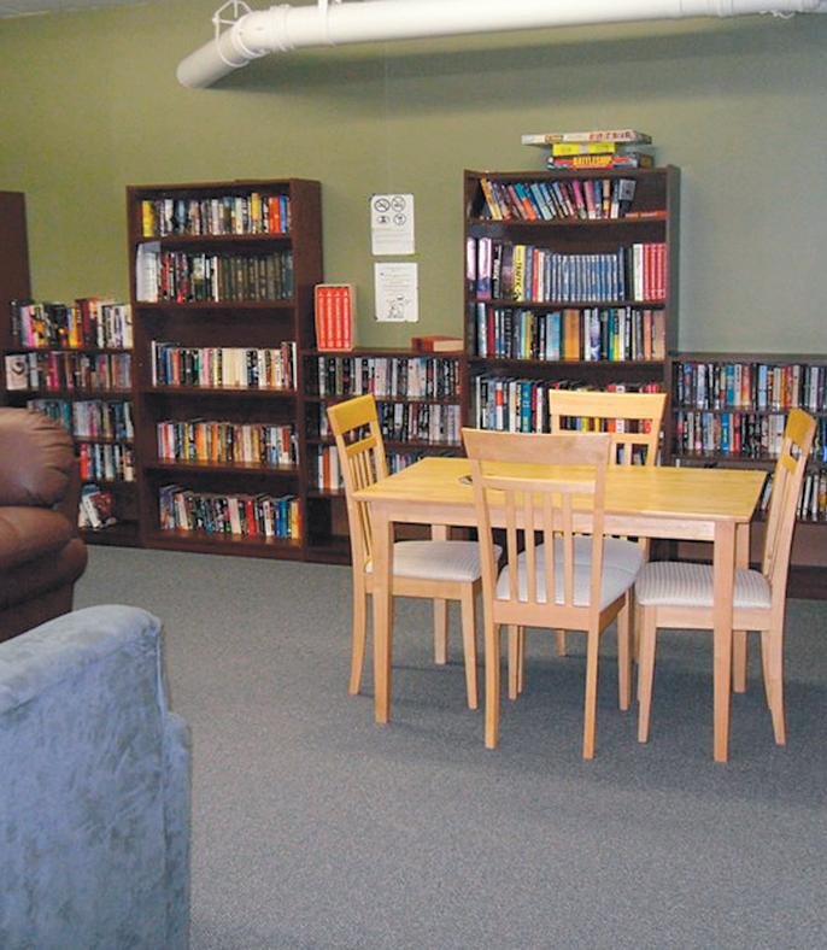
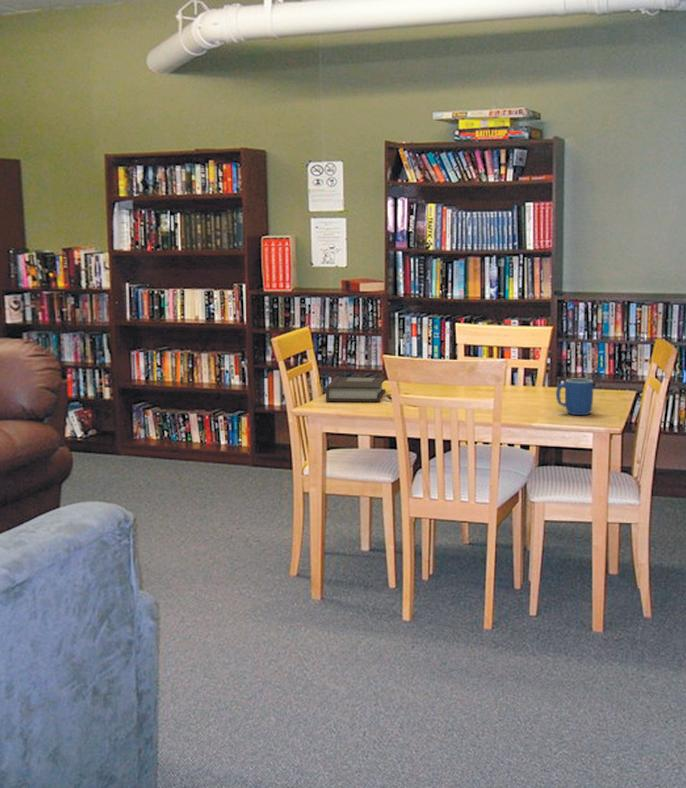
+ mug [555,377,594,416]
+ book [325,376,386,402]
